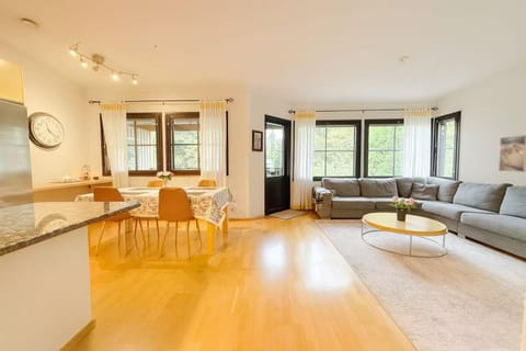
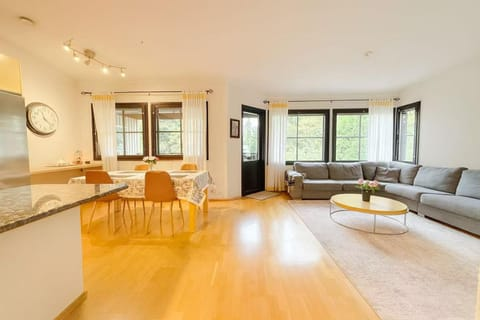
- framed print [498,134,526,173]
